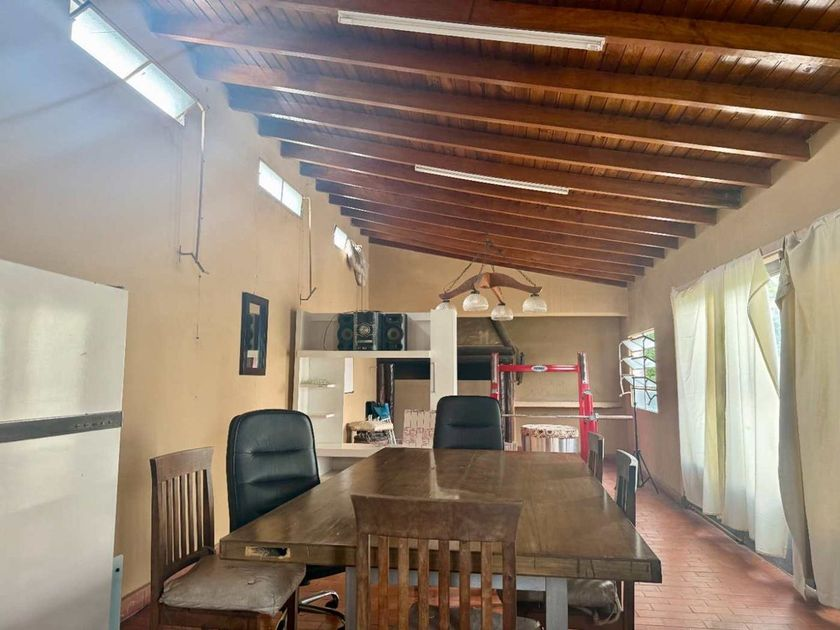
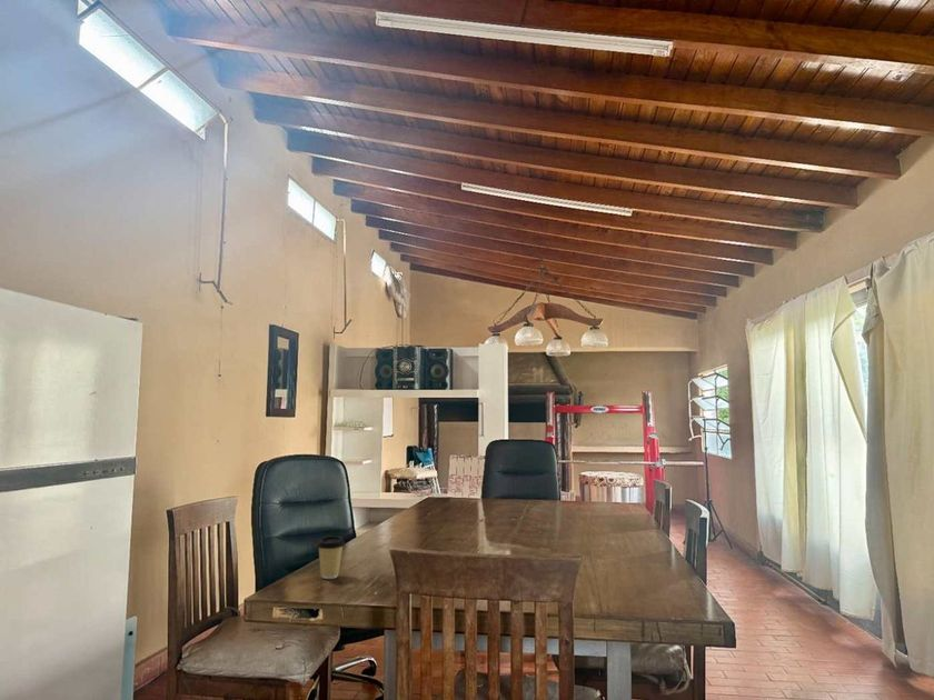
+ coffee cup [316,534,346,580]
